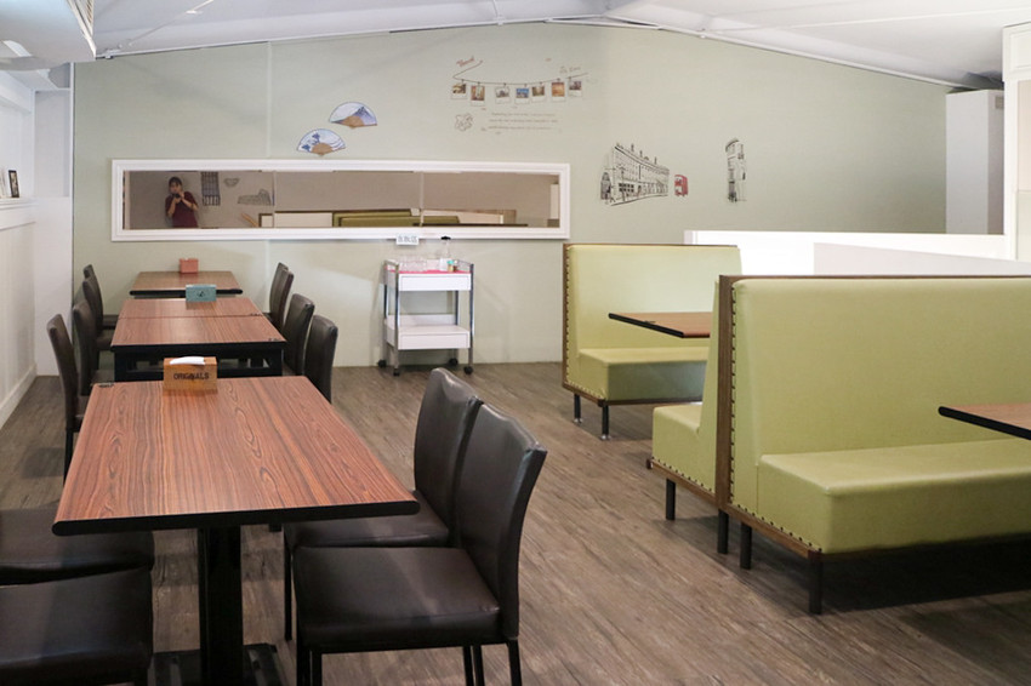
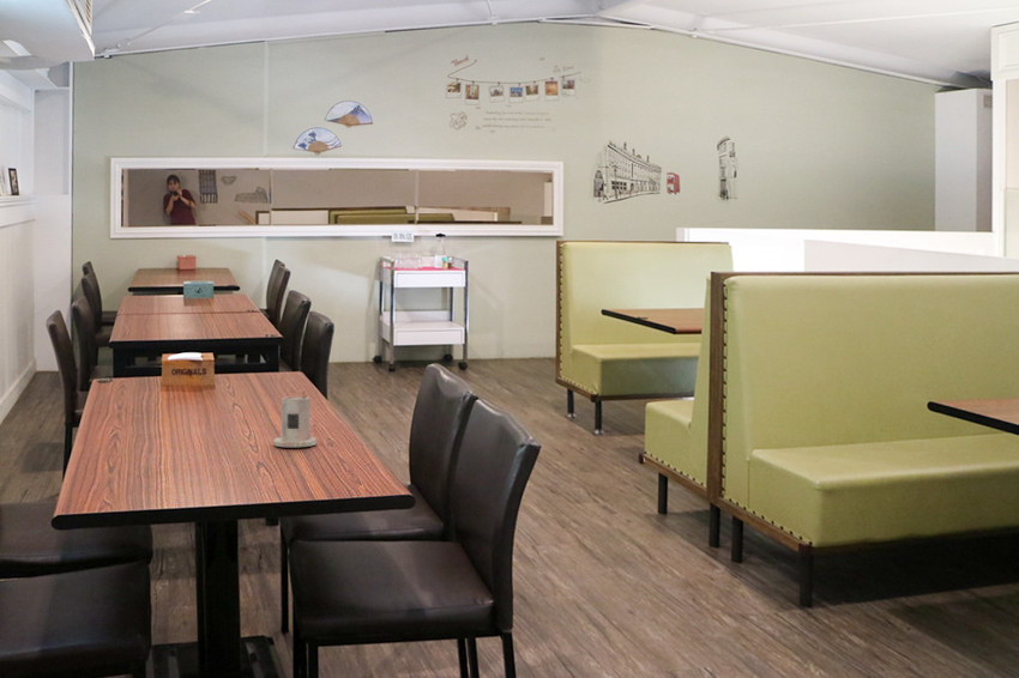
+ candle [272,391,318,448]
